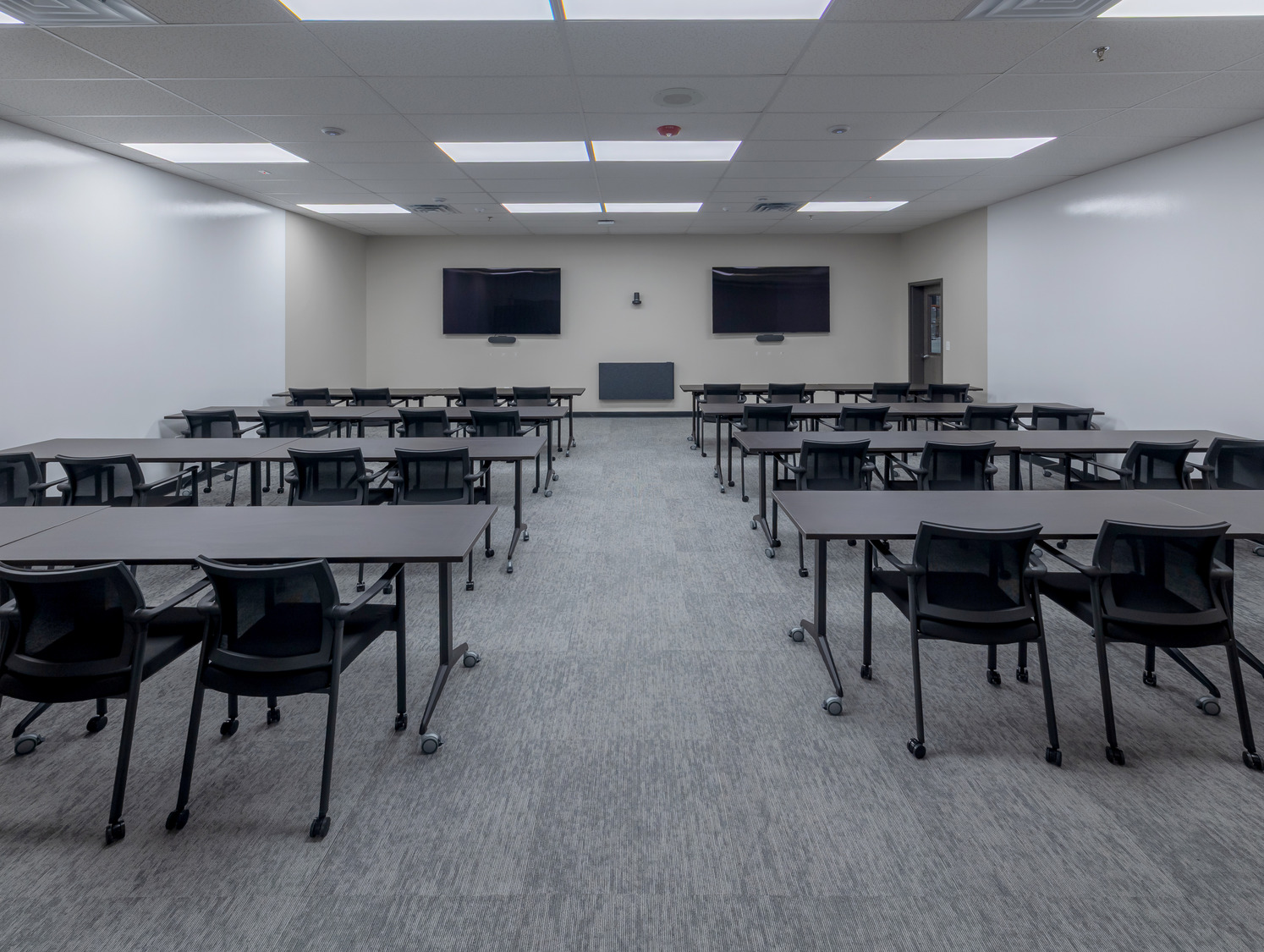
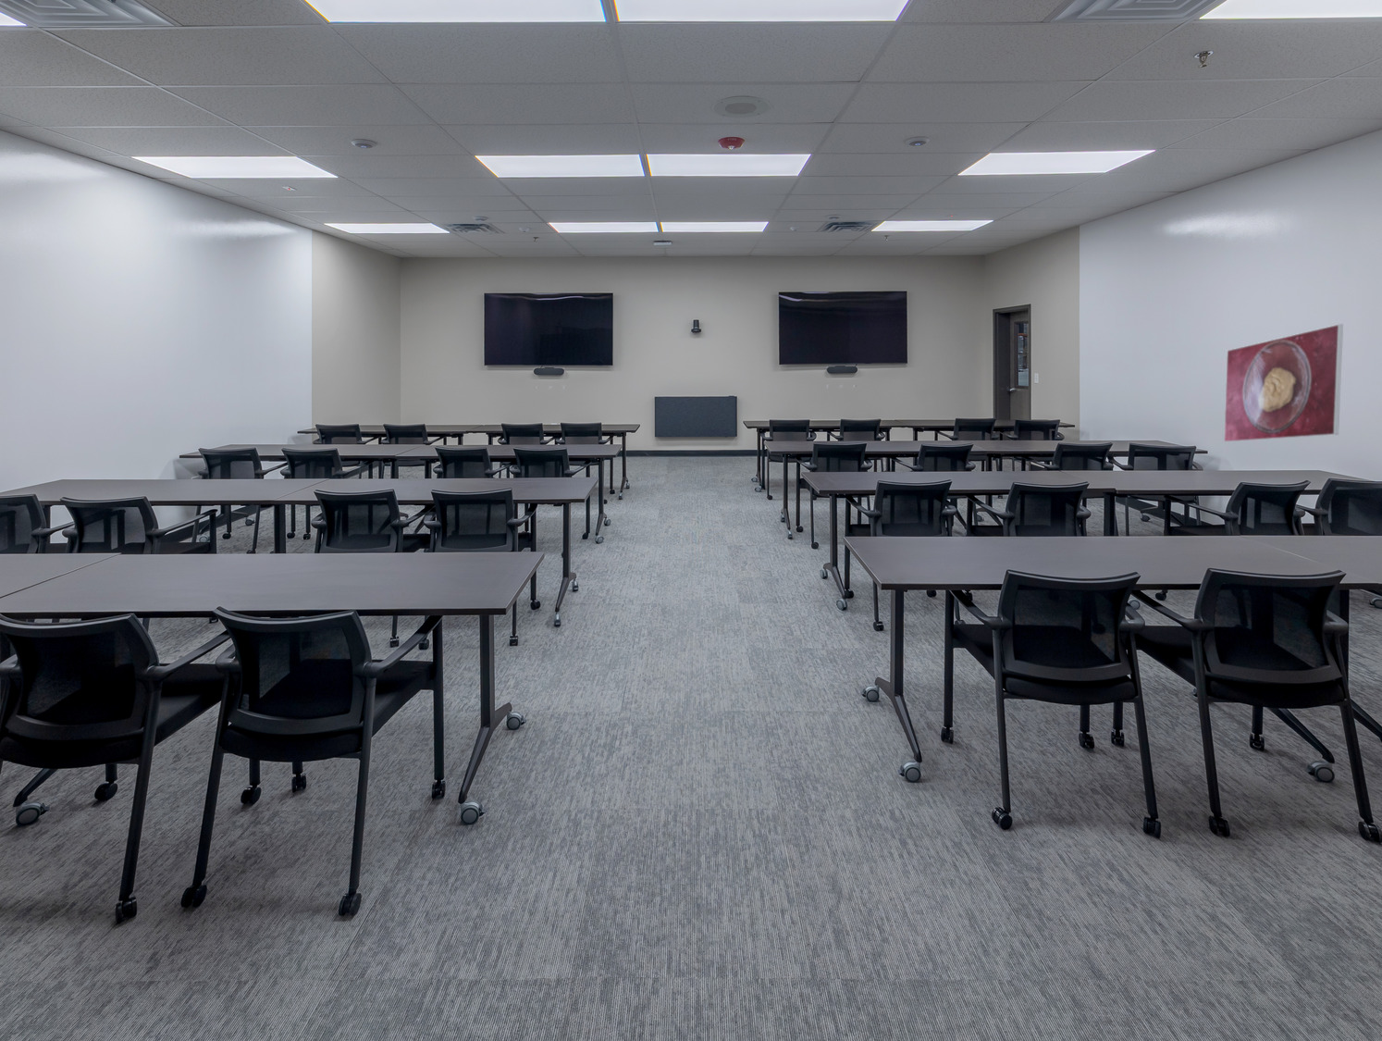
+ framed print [1222,323,1344,442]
